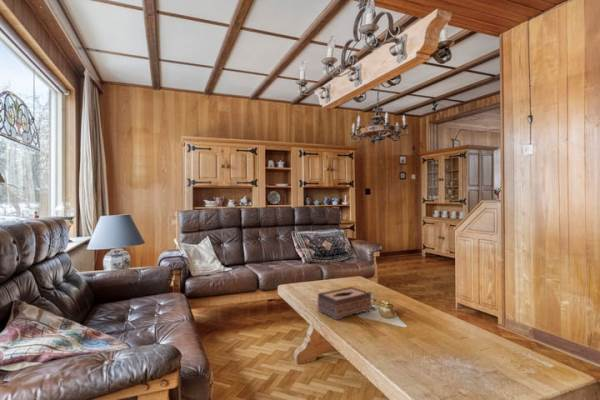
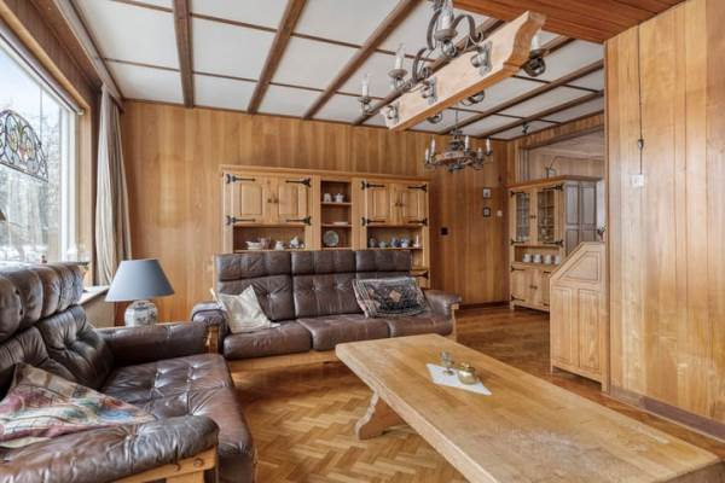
- tissue box [316,286,372,321]
